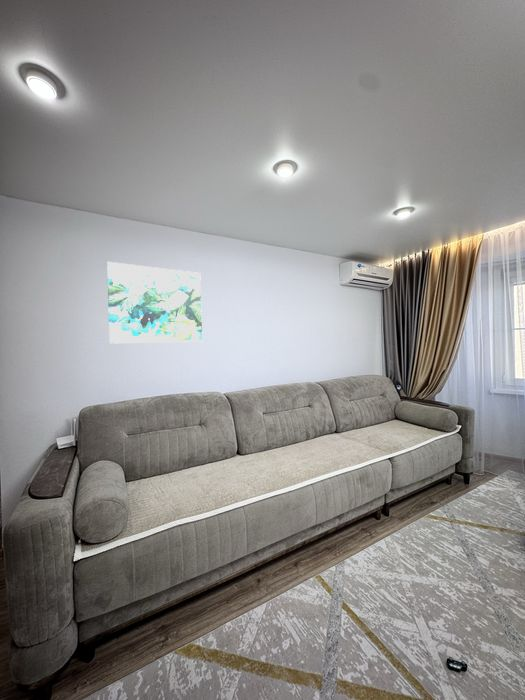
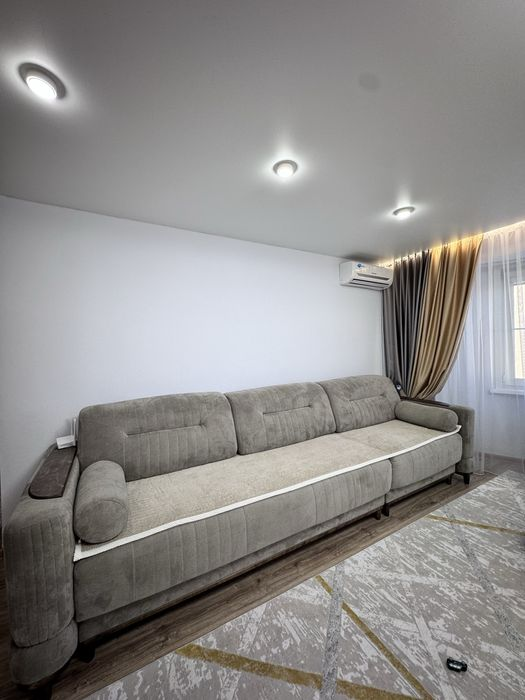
- wall art [106,261,203,344]
